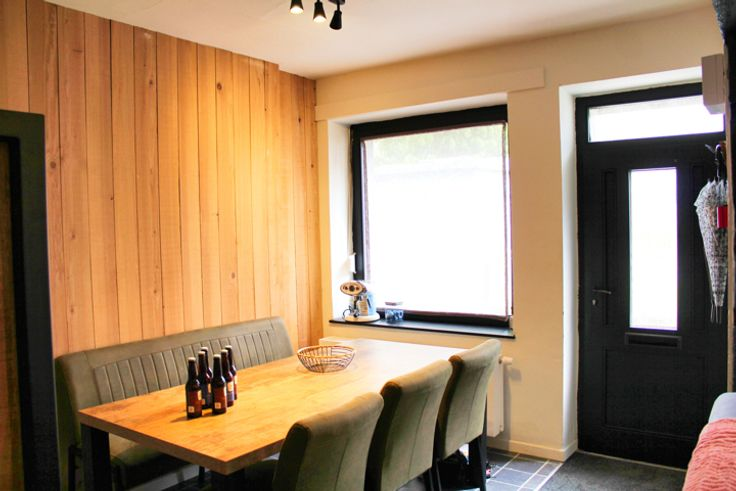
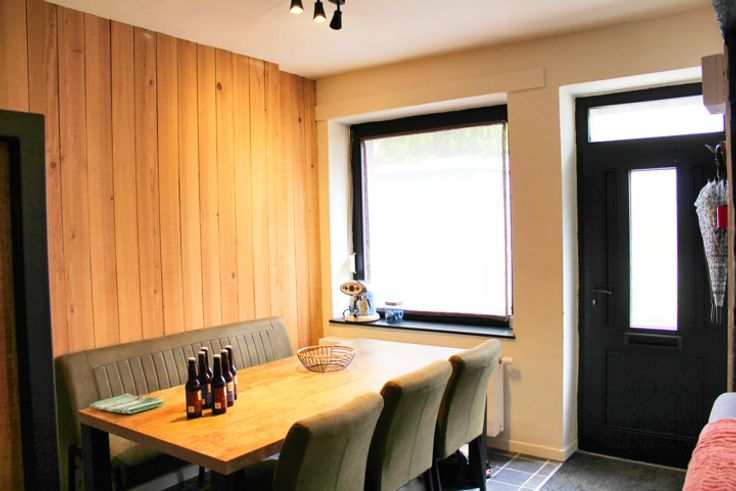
+ dish towel [88,392,165,415]
